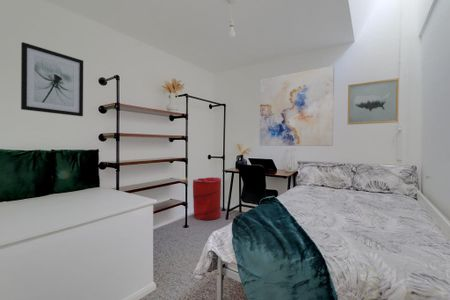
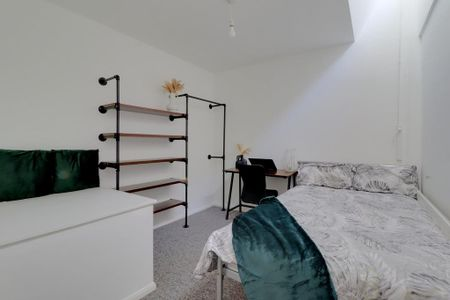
- laundry hamper [192,176,223,221]
- wall art [20,41,84,117]
- wall art [347,77,400,126]
- wall art [259,65,335,147]
